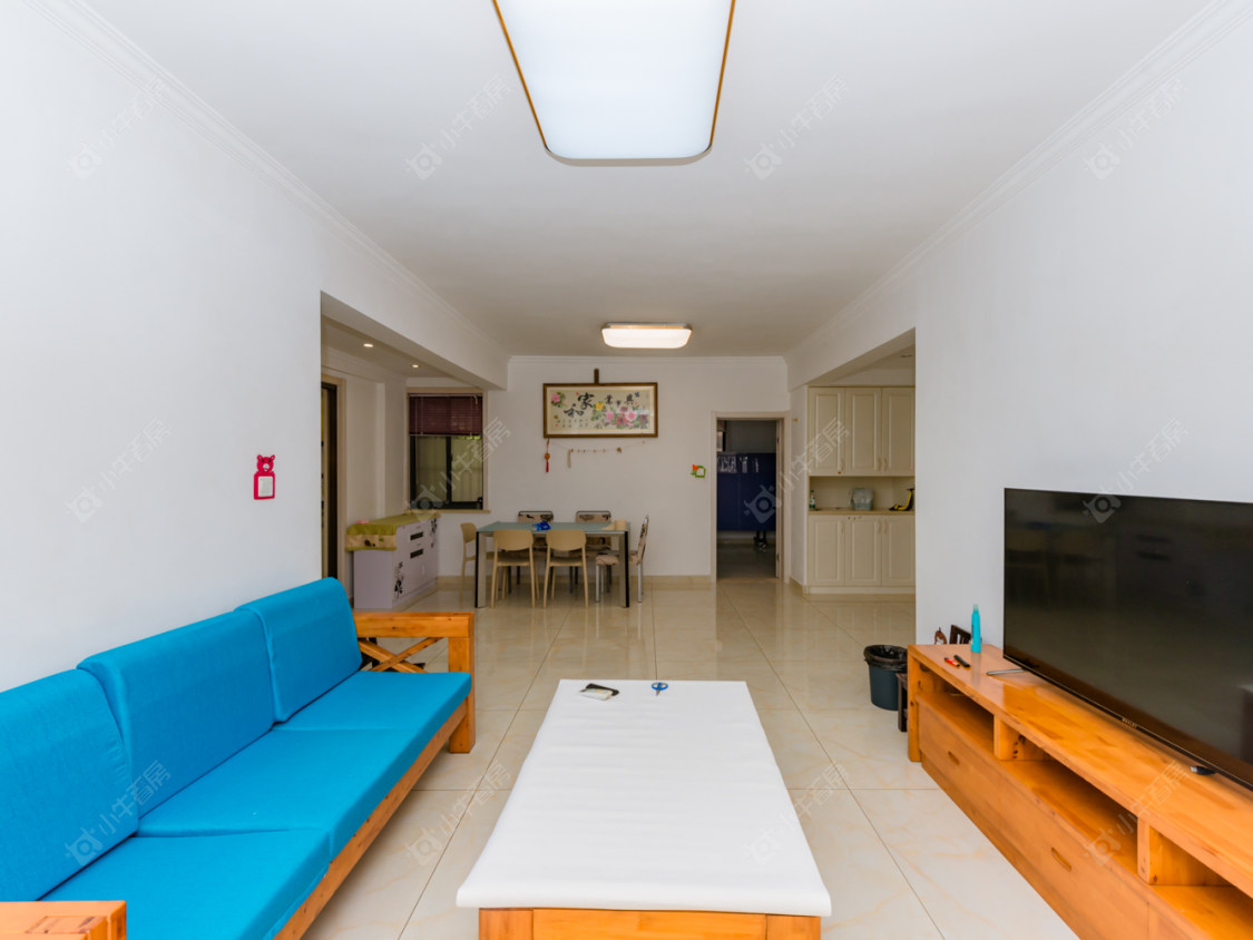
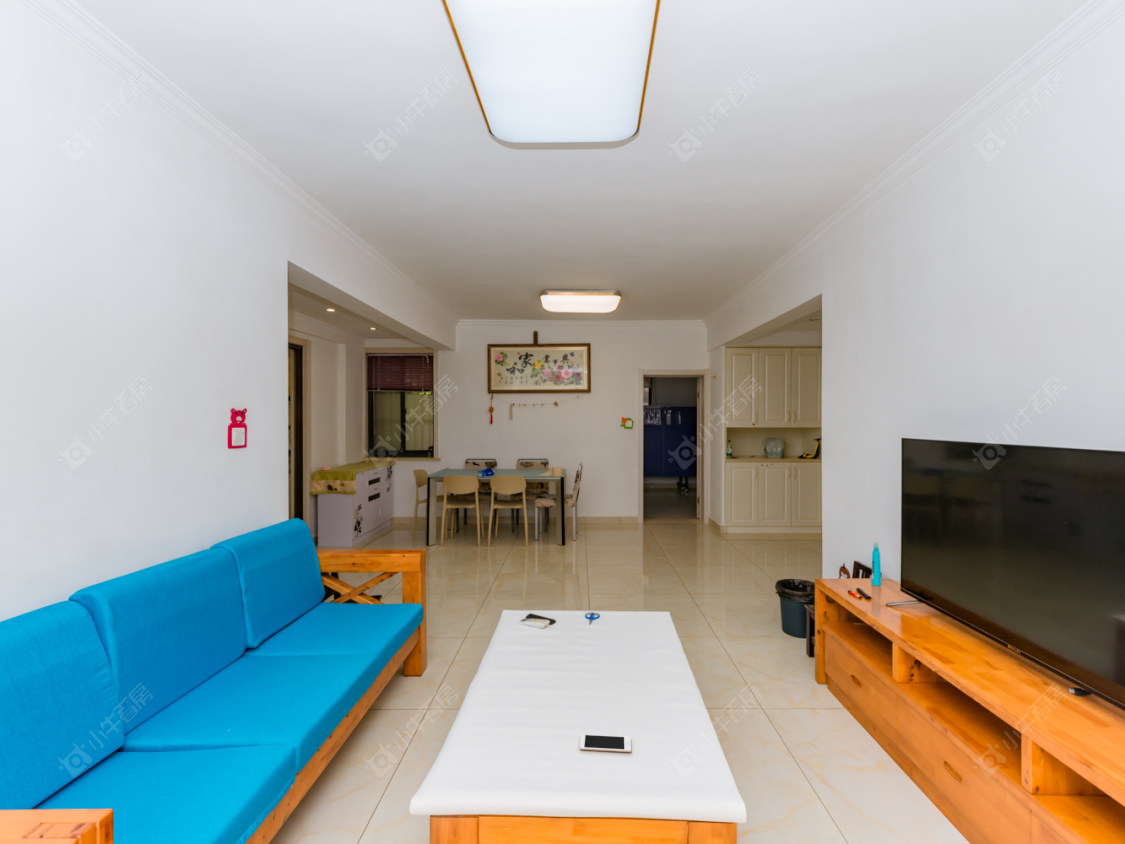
+ cell phone [579,733,632,753]
